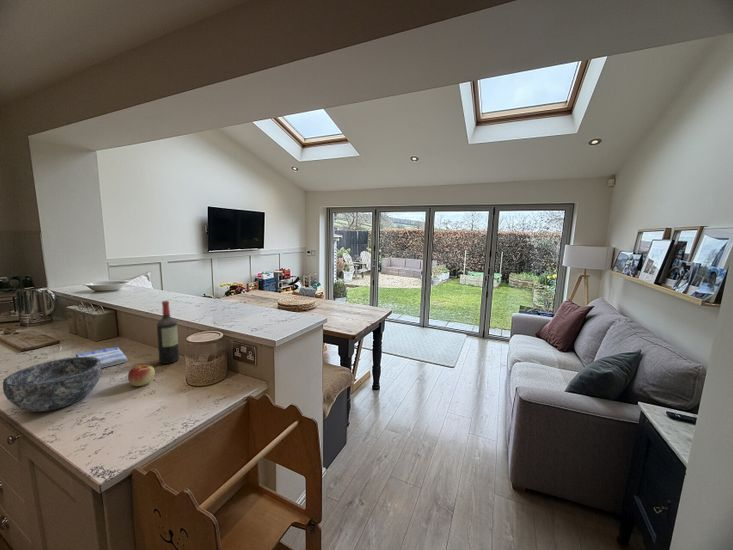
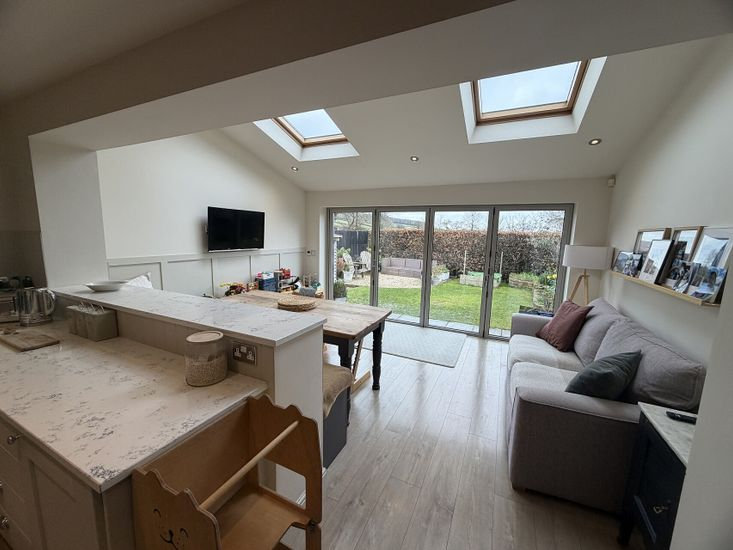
- wine bottle [156,300,180,365]
- bowl [2,356,103,413]
- apple [127,363,156,387]
- dish towel [75,346,128,369]
